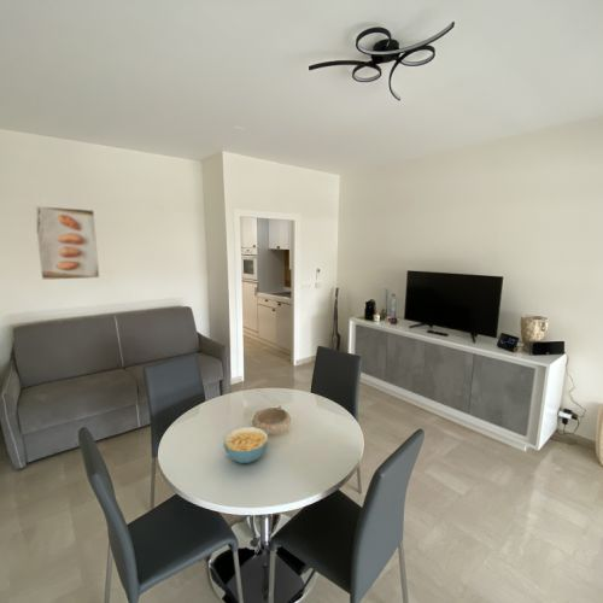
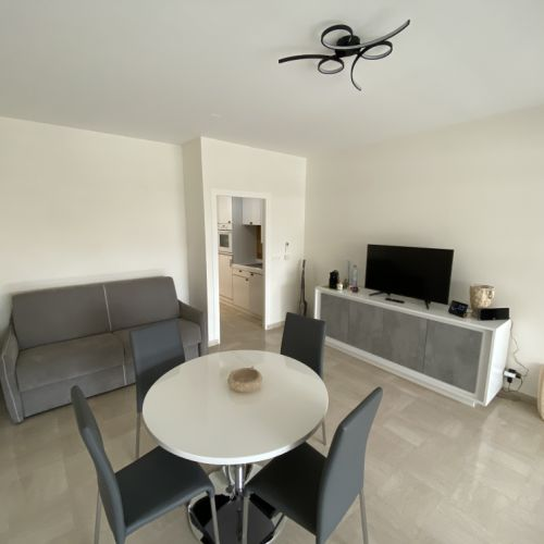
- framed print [33,205,101,281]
- cereal bowl [222,426,269,464]
